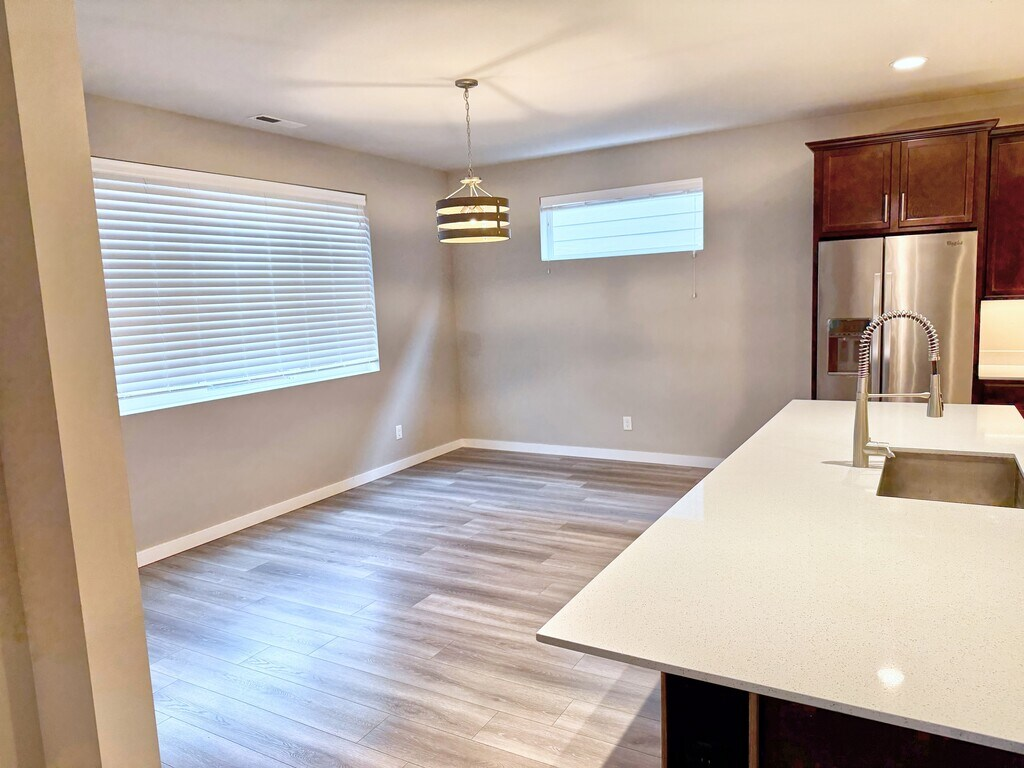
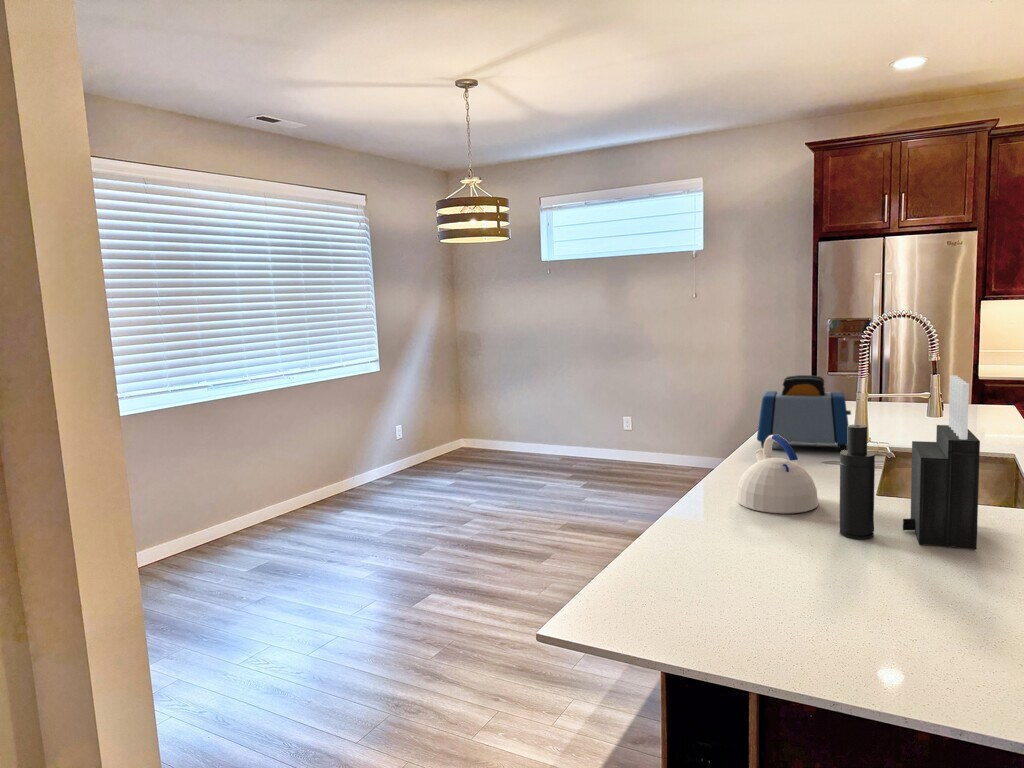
+ toaster [756,374,852,452]
+ kettle [736,435,819,514]
+ knife block [902,375,981,551]
+ atomizer [839,424,876,540]
